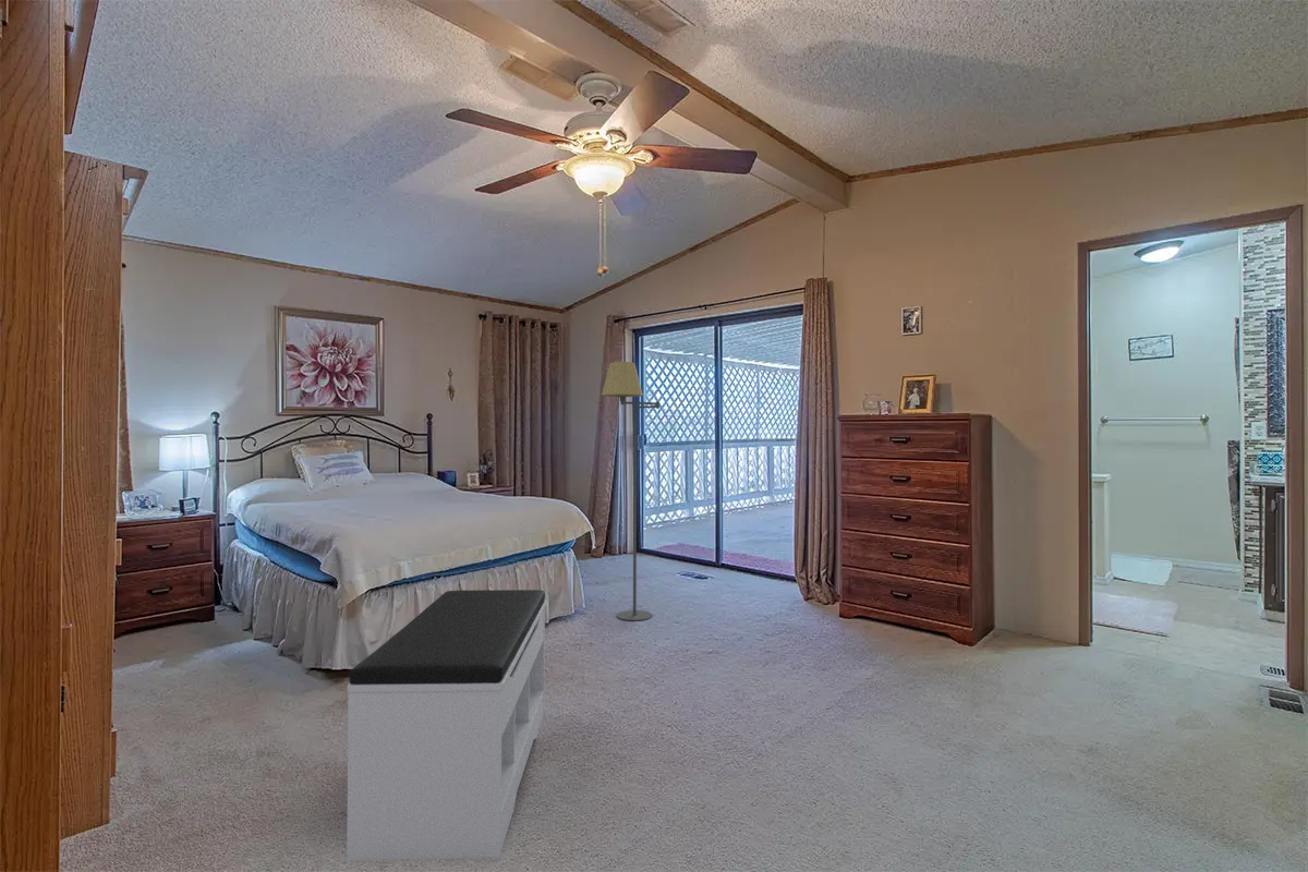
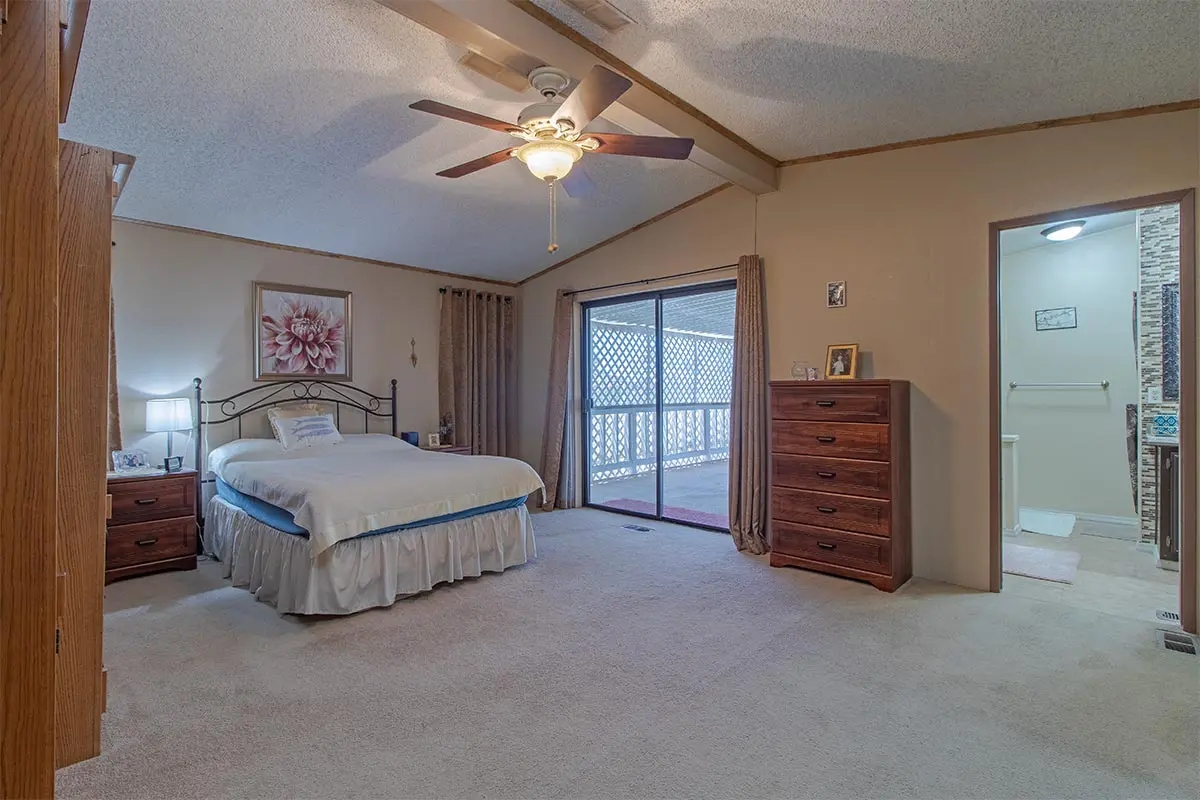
- floor lamp [601,361,661,622]
- bench [346,589,547,862]
